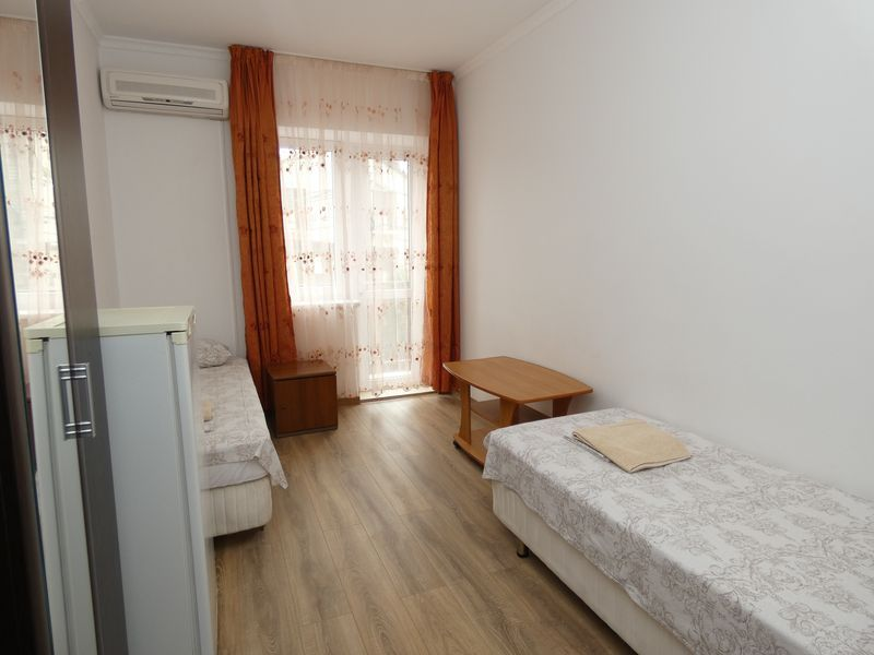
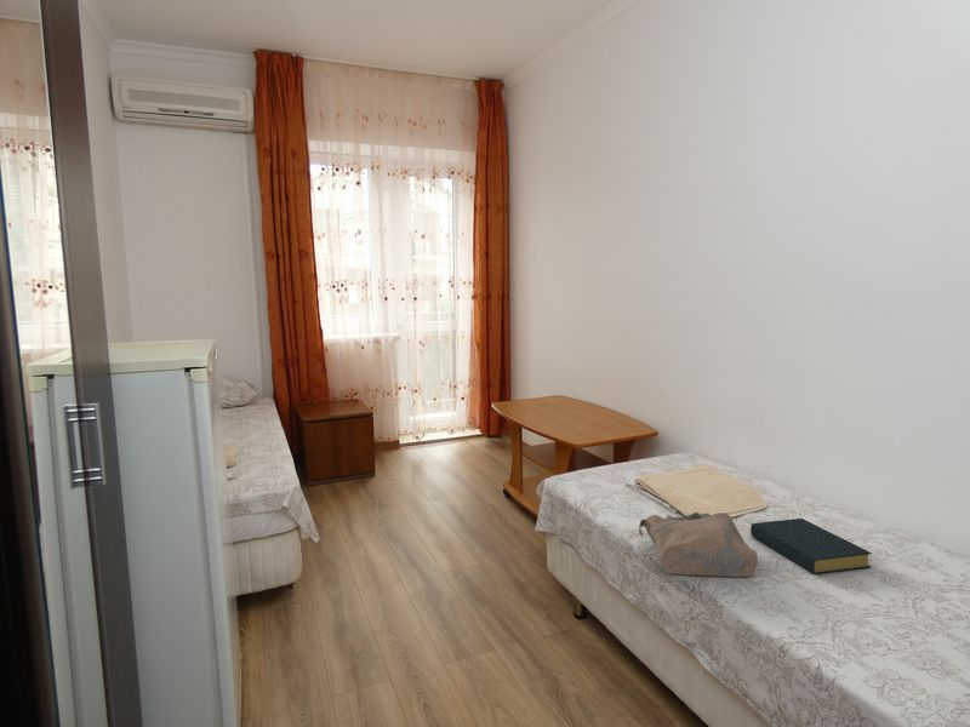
+ hardback book [749,517,873,576]
+ tote bag [638,511,759,578]
